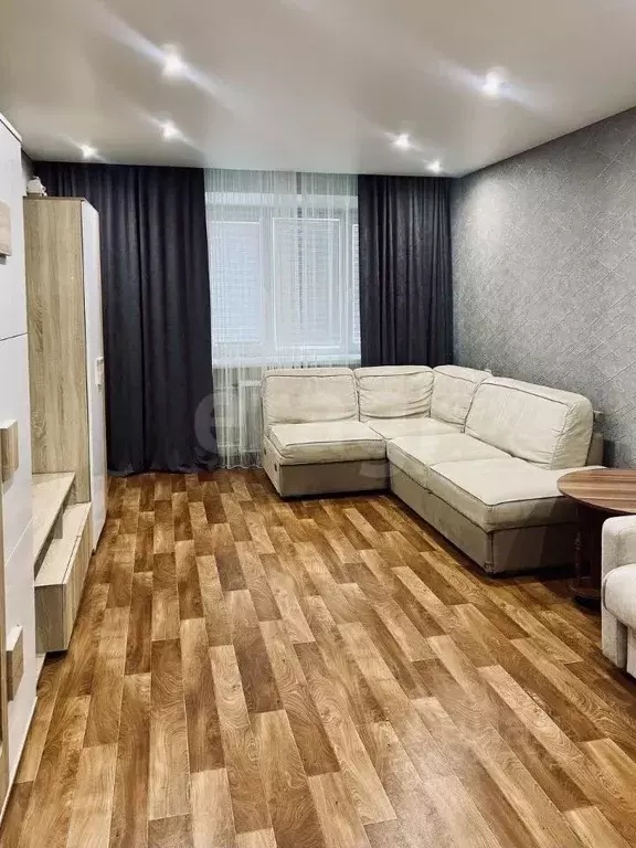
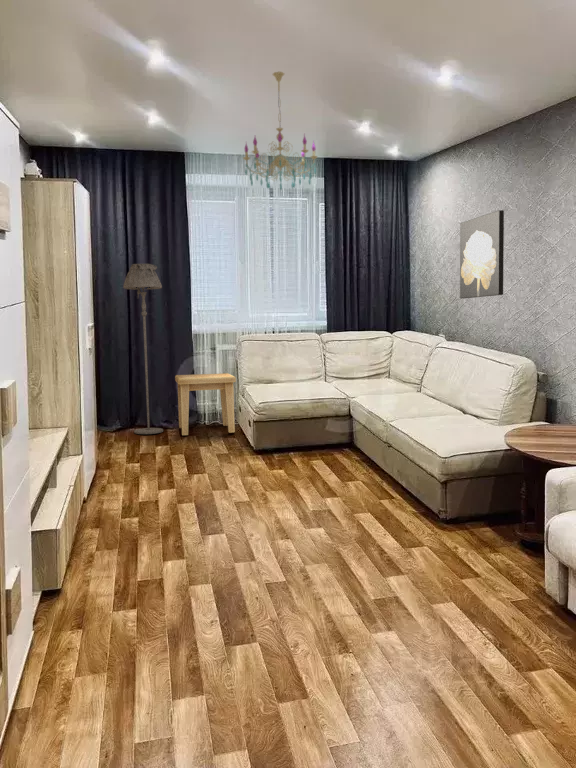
+ chandelier [242,71,319,191]
+ floor lamp [122,263,164,435]
+ side table [174,372,237,436]
+ wall art [459,209,505,300]
